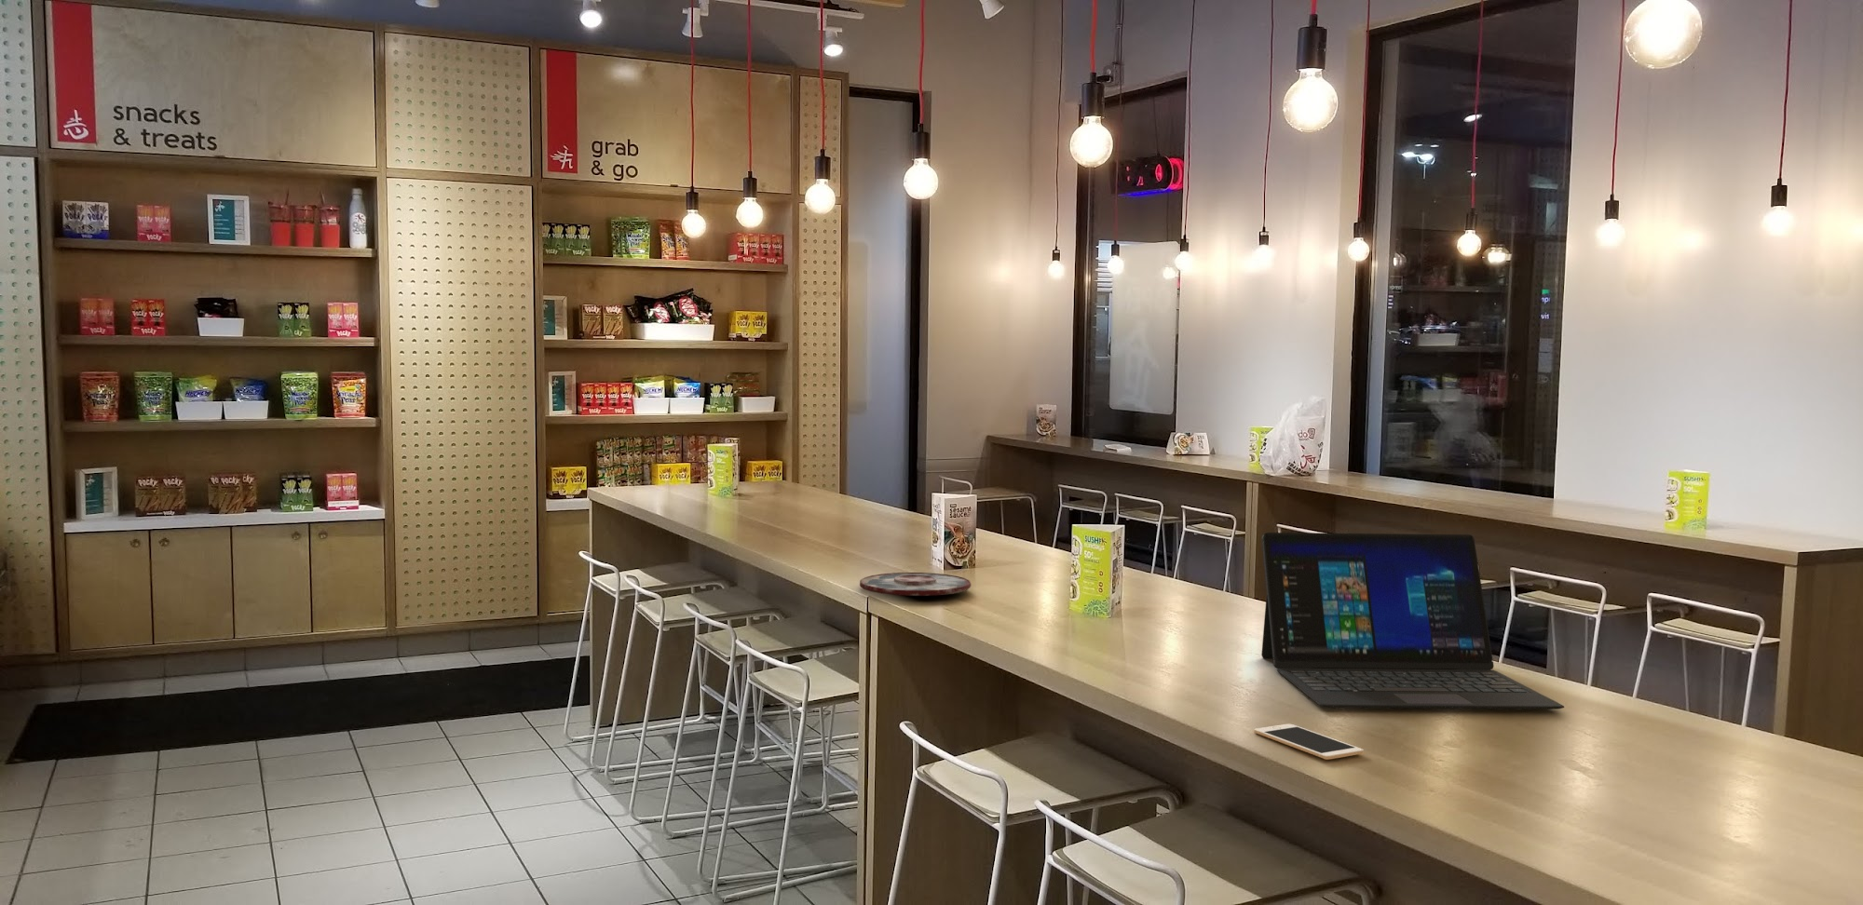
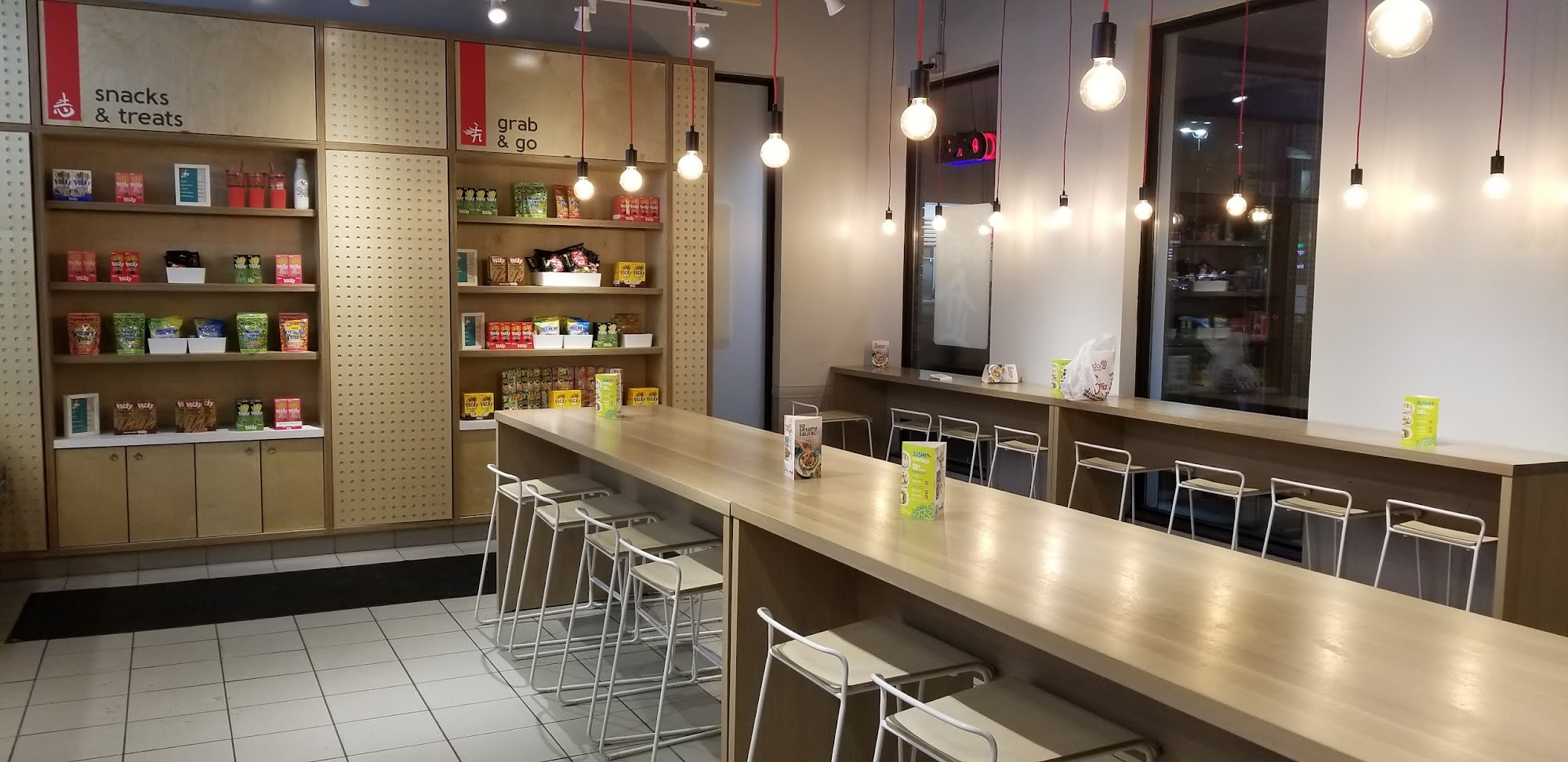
- plate [859,571,972,597]
- laptop [1261,532,1565,710]
- cell phone [1252,722,1365,760]
